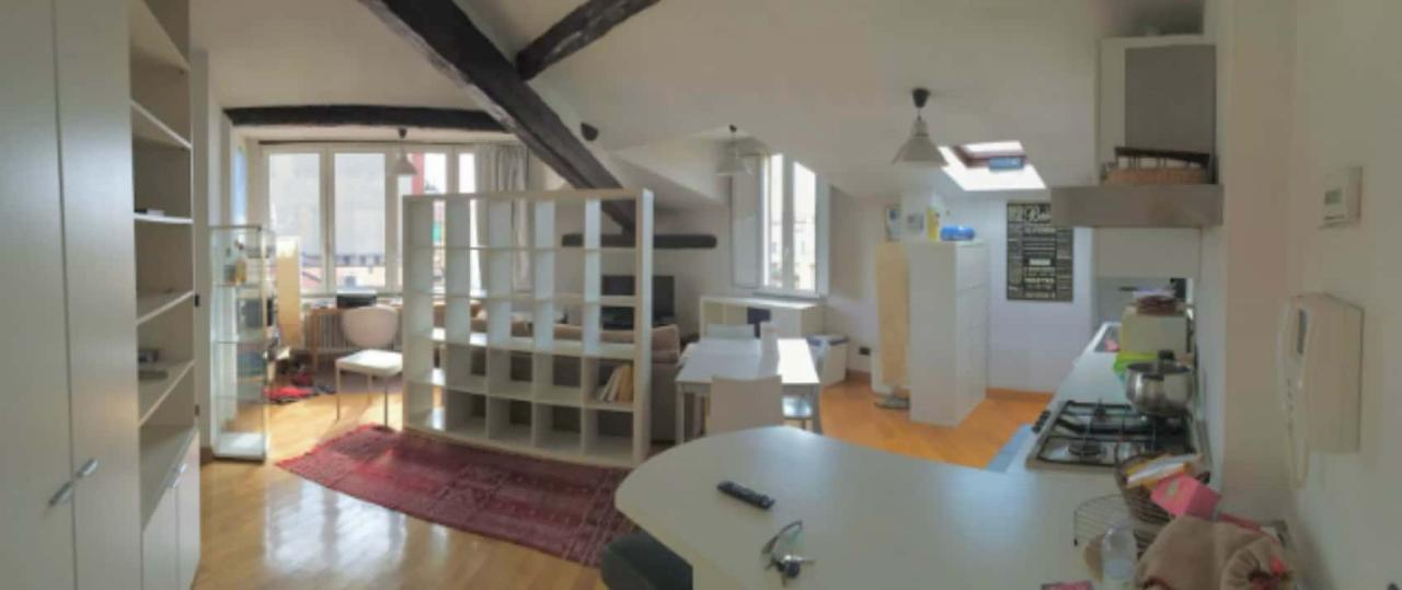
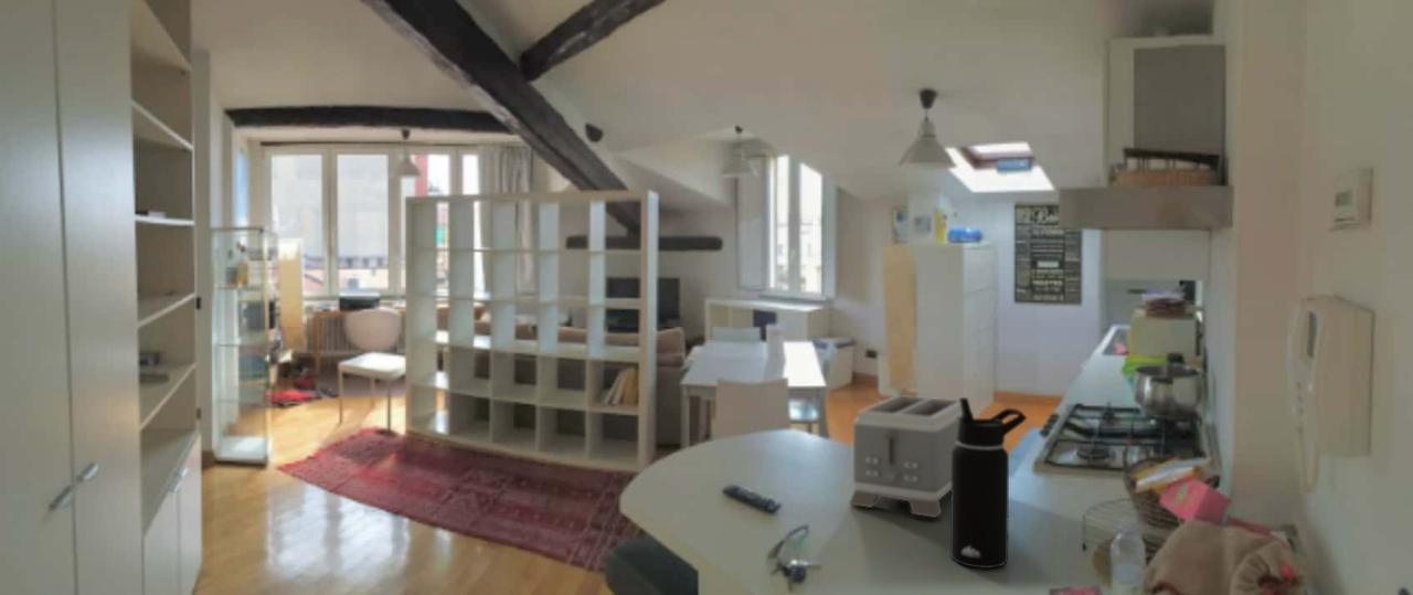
+ water bottle [949,396,1028,570]
+ toaster [848,394,962,519]
